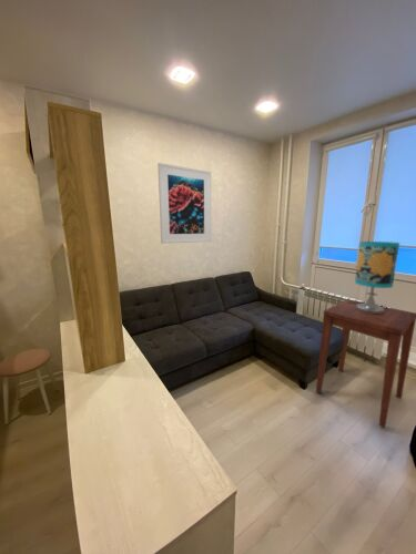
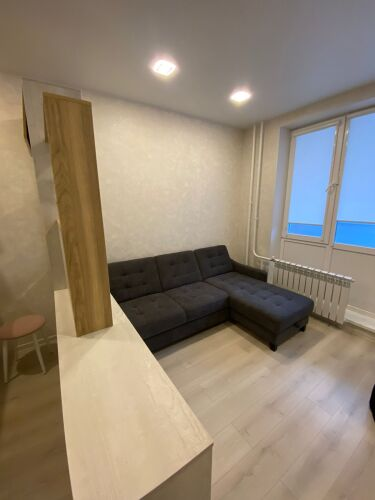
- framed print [156,162,212,245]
- table lamp [348,240,400,314]
- side table [315,298,416,429]
